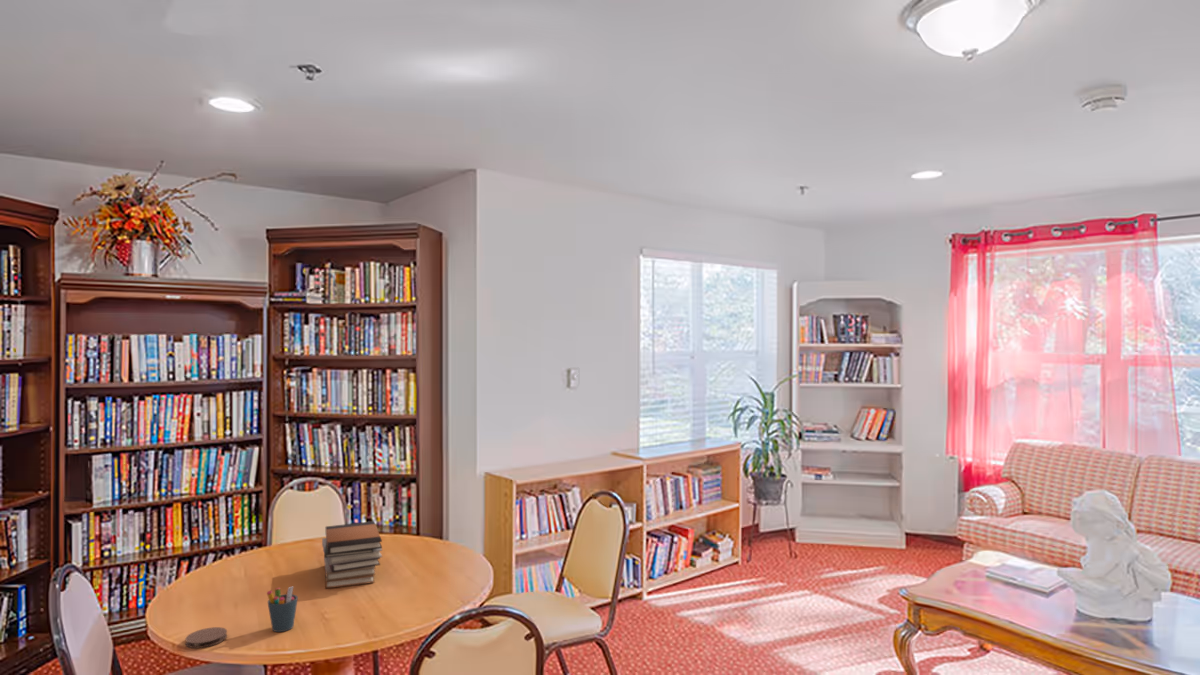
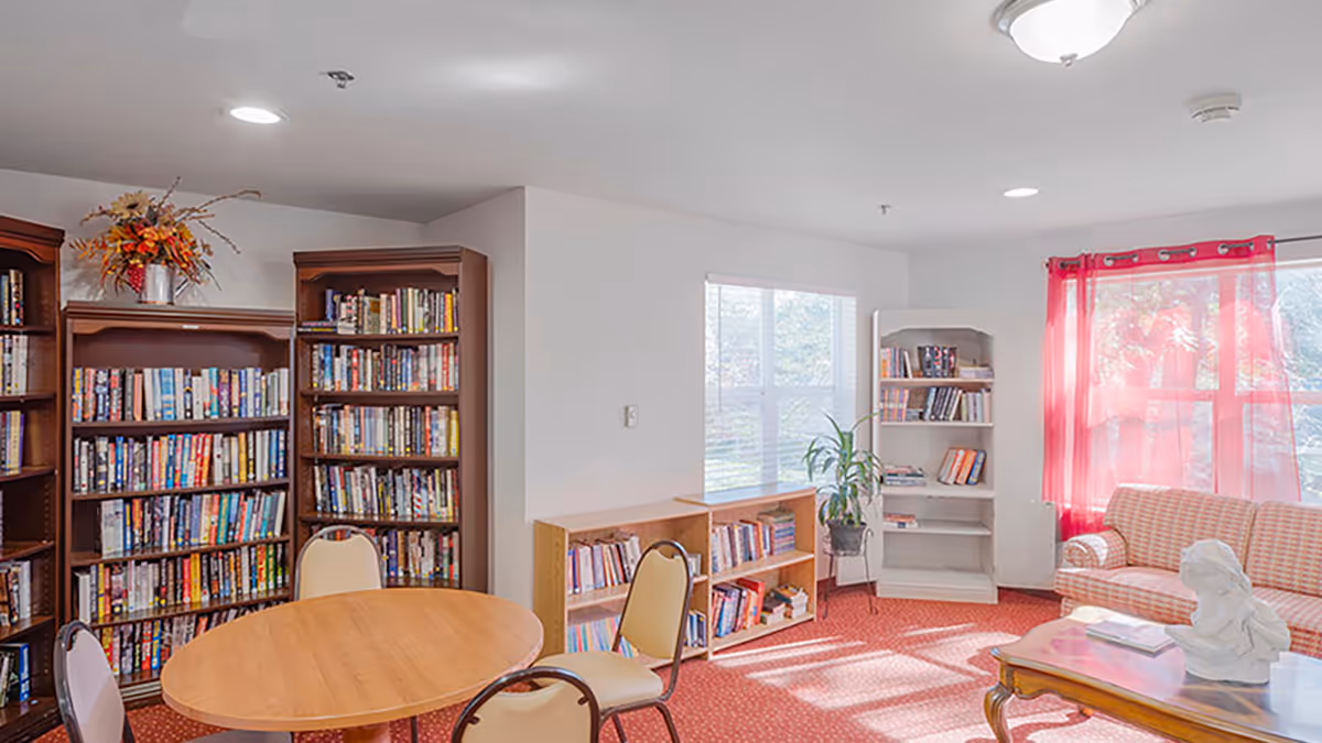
- coaster [184,626,228,649]
- book stack [321,520,383,590]
- pen holder [266,586,299,633]
